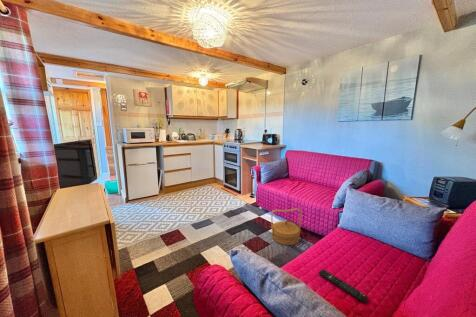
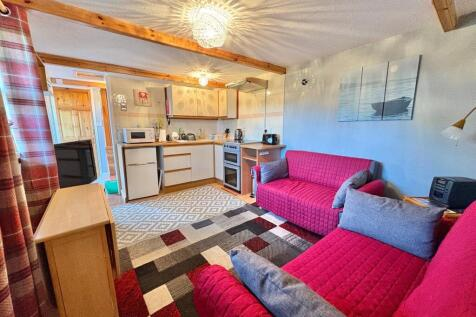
- remote control [317,268,368,303]
- basket [270,207,303,246]
